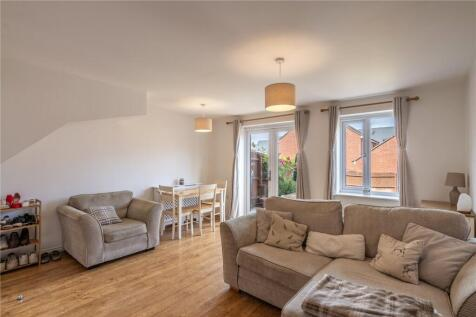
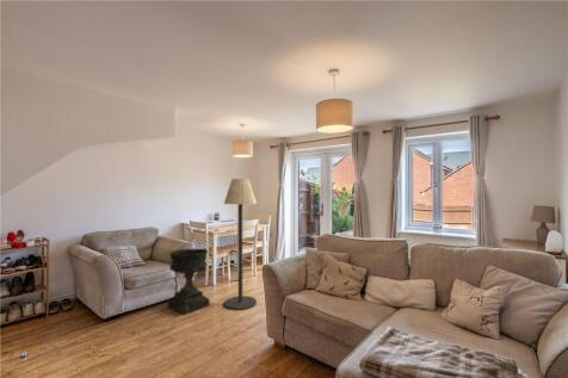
+ planter [166,248,211,315]
+ floor lamp [223,178,258,311]
